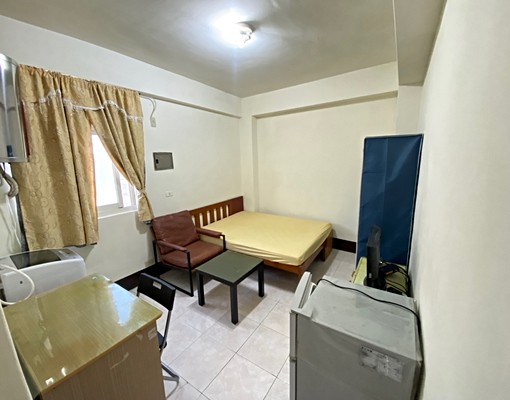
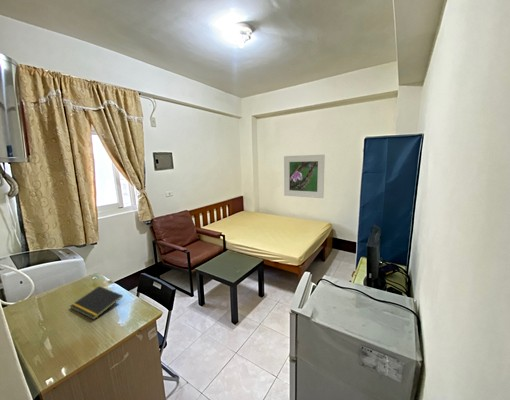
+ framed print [283,154,326,199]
+ notepad [69,285,124,320]
